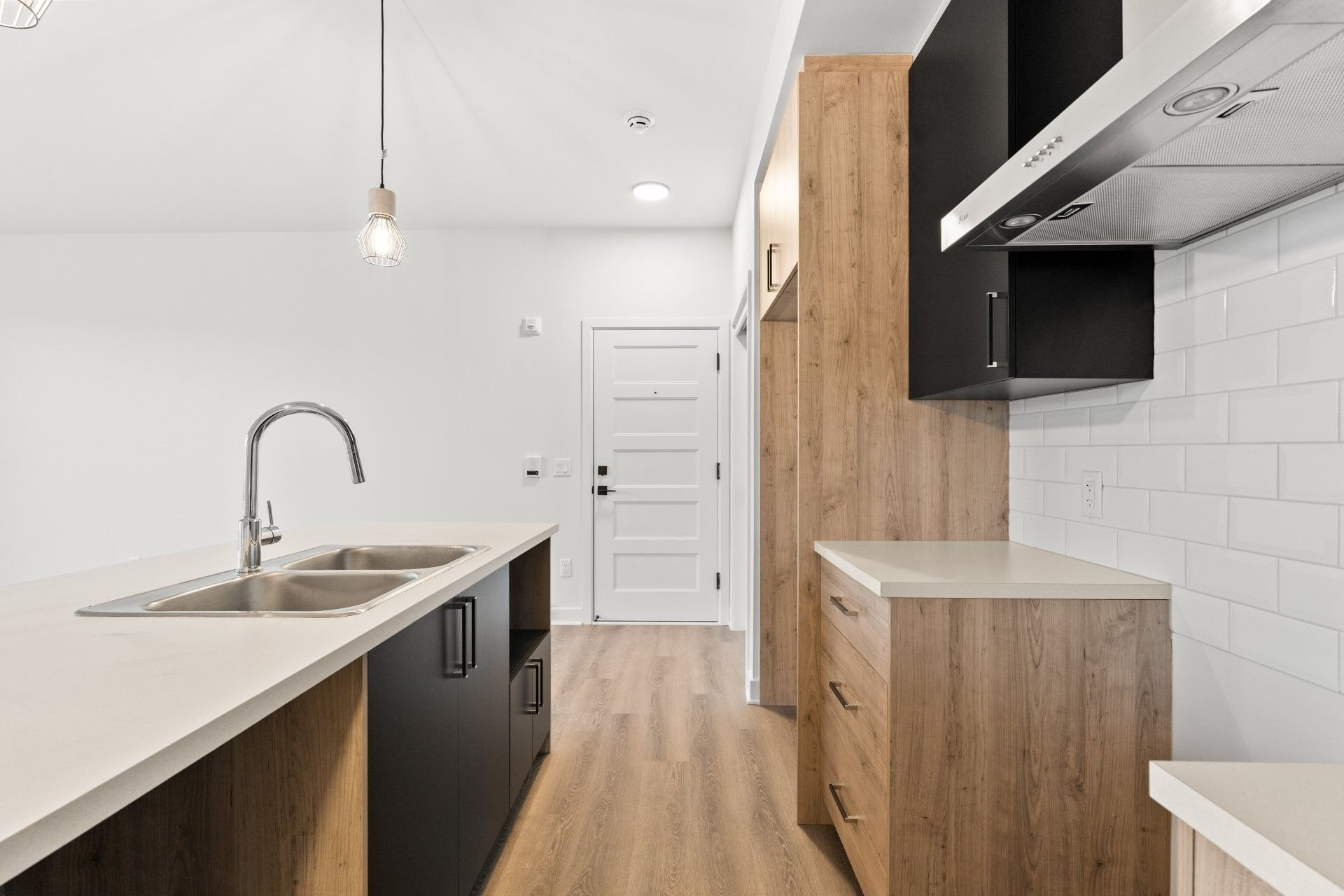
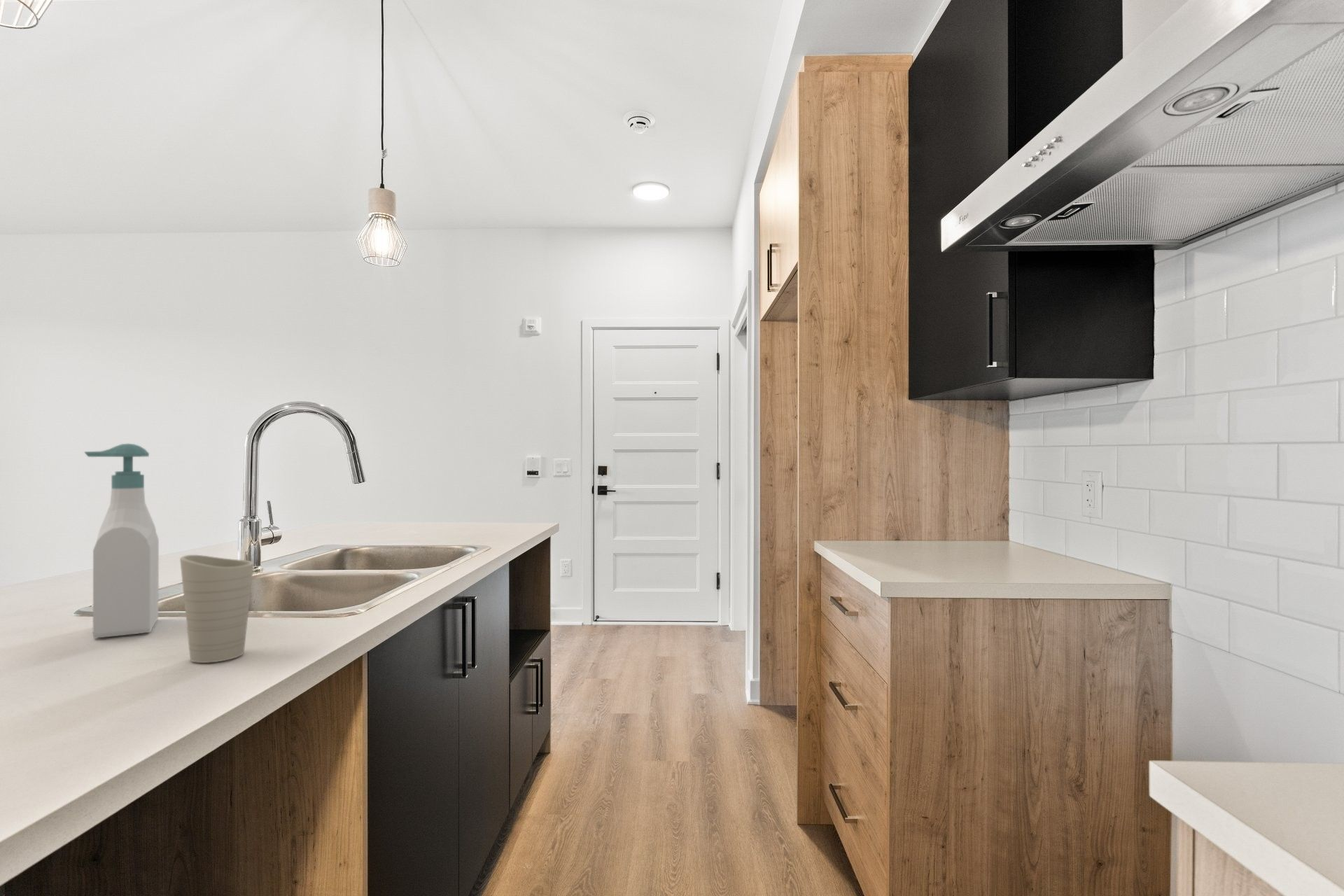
+ cup [179,554,255,664]
+ soap bottle [83,443,160,639]
